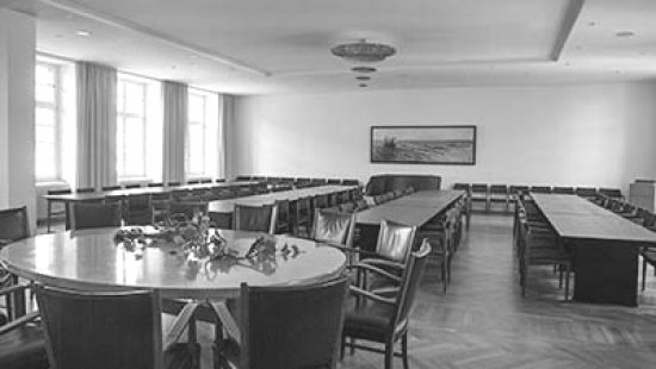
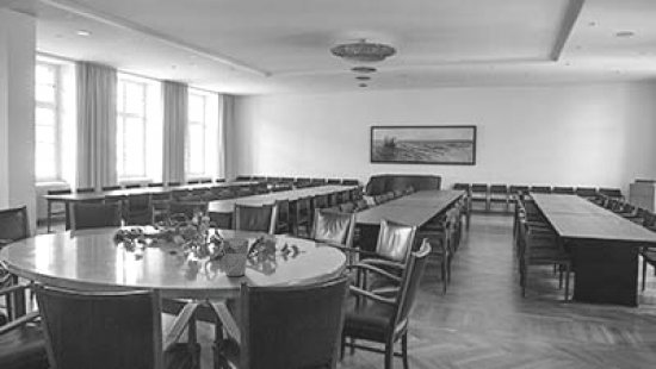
+ cup [222,237,250,277]
